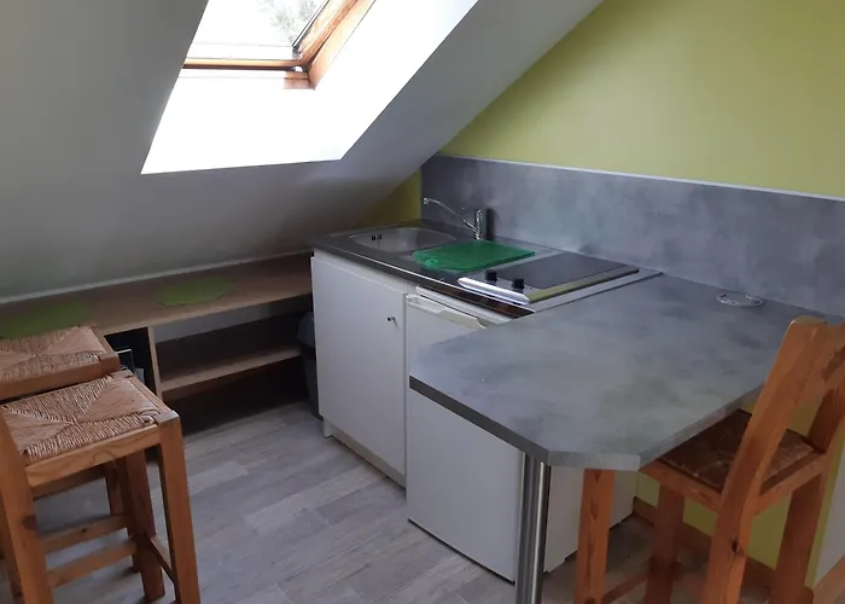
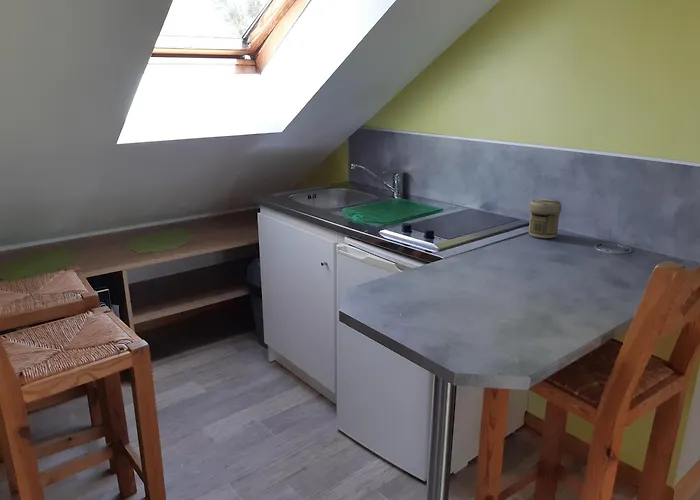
+ jar [528,198,562,239]
